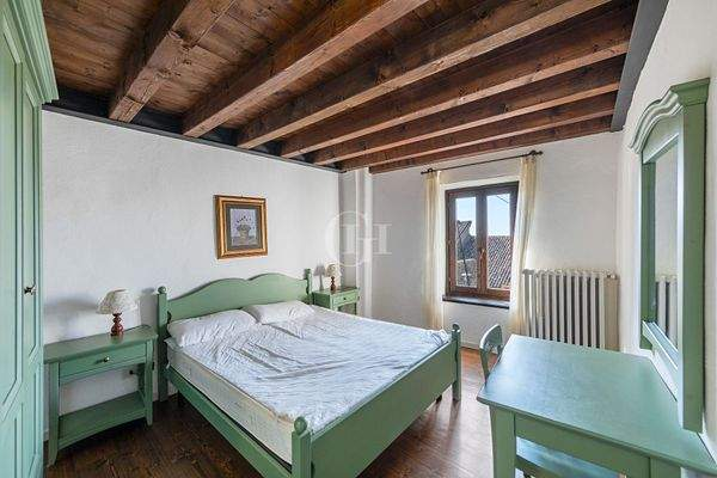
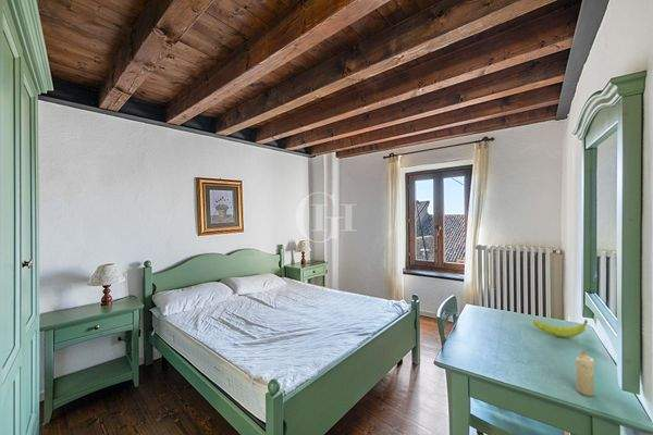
+ fruit [532,319,589,338]
+ candle [575,349,596,397]
